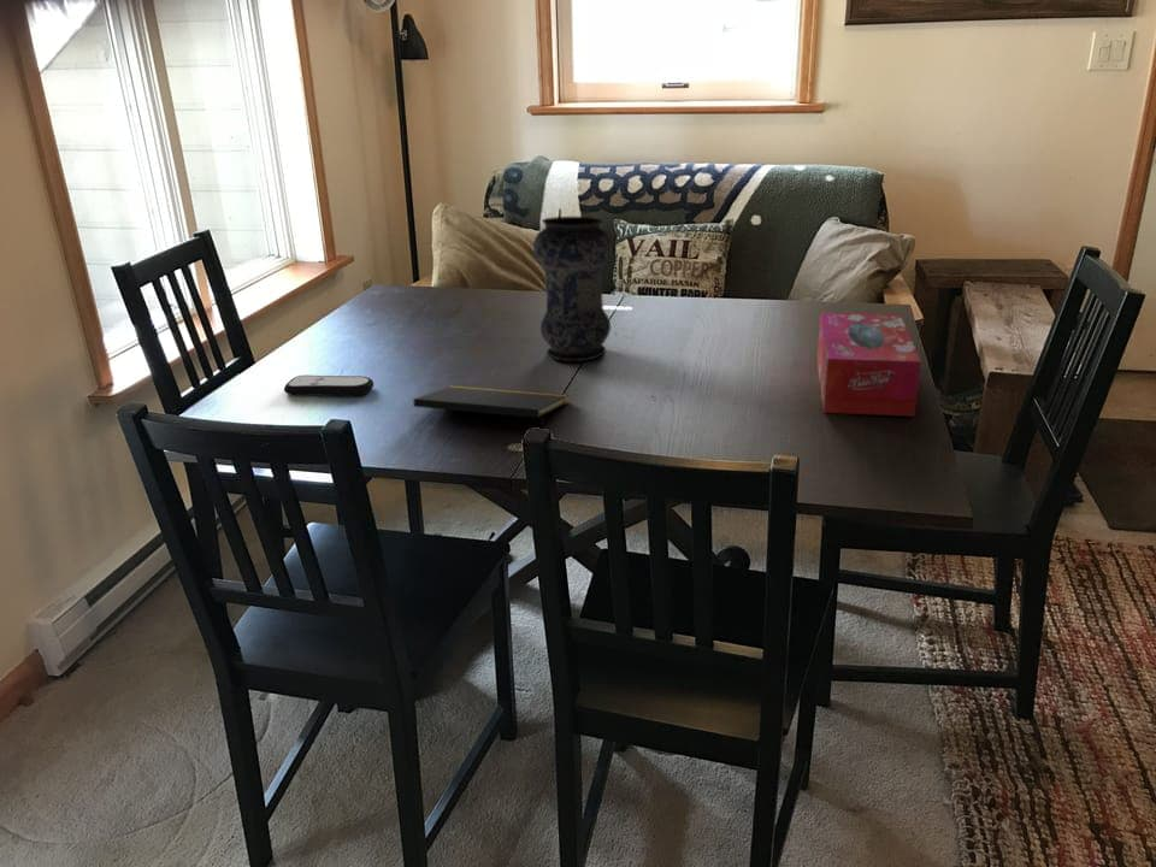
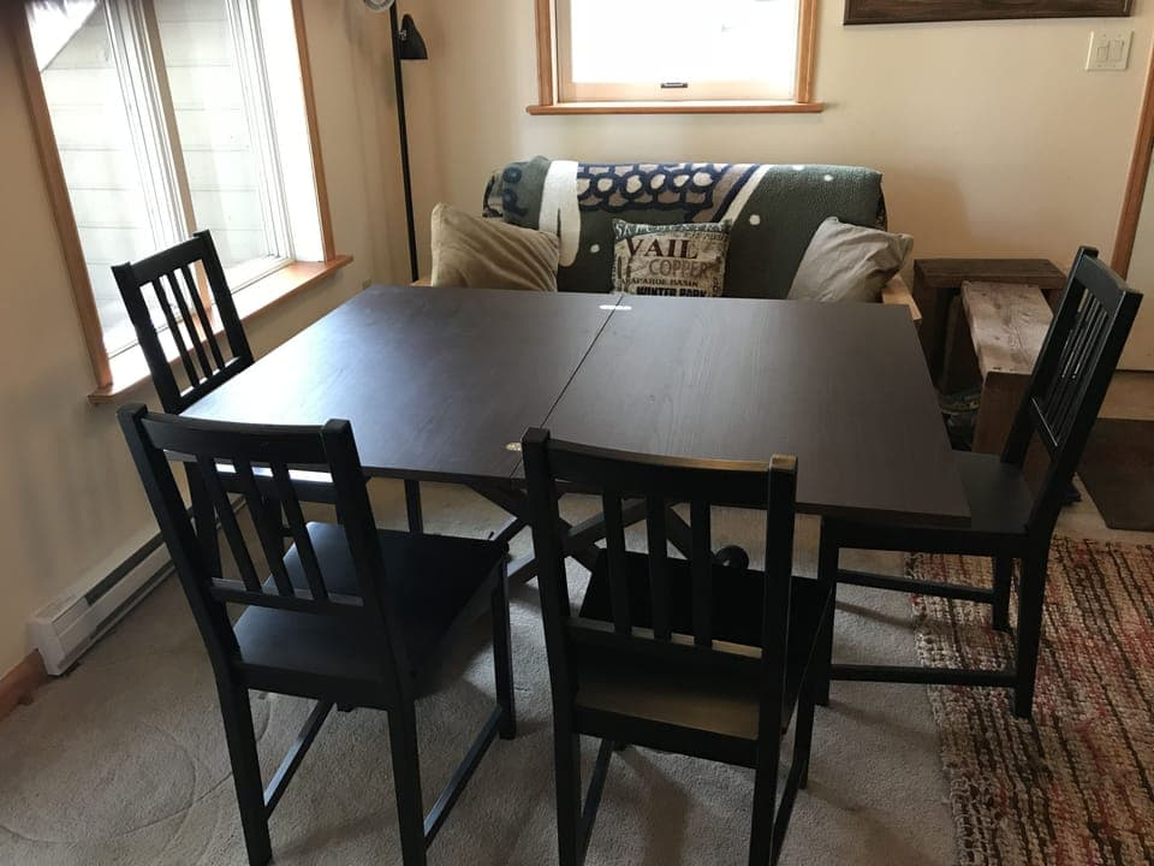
- notepad [413,384,570,430]
- tissue box [816,312,922,418]
- vase [532,216,613,362]
- remote control [283,374,374,397]
